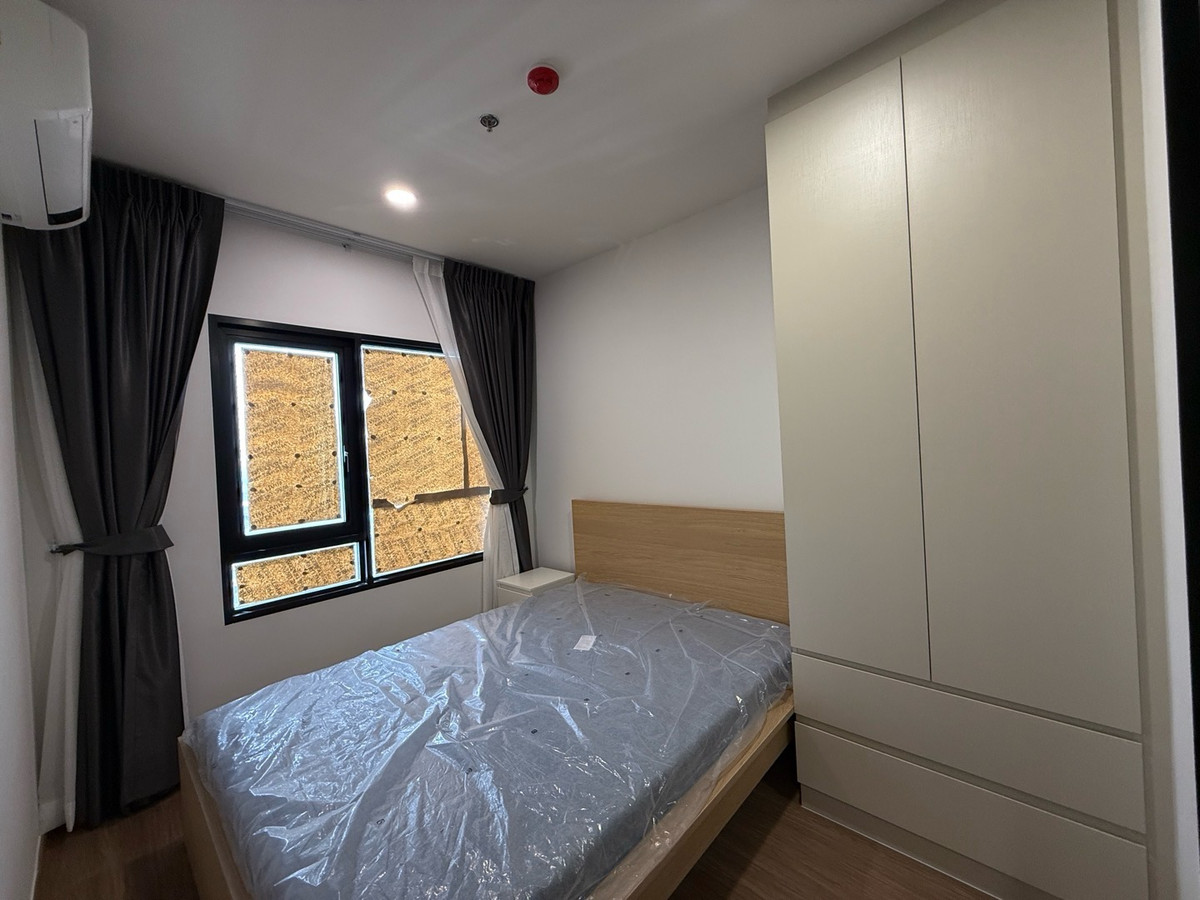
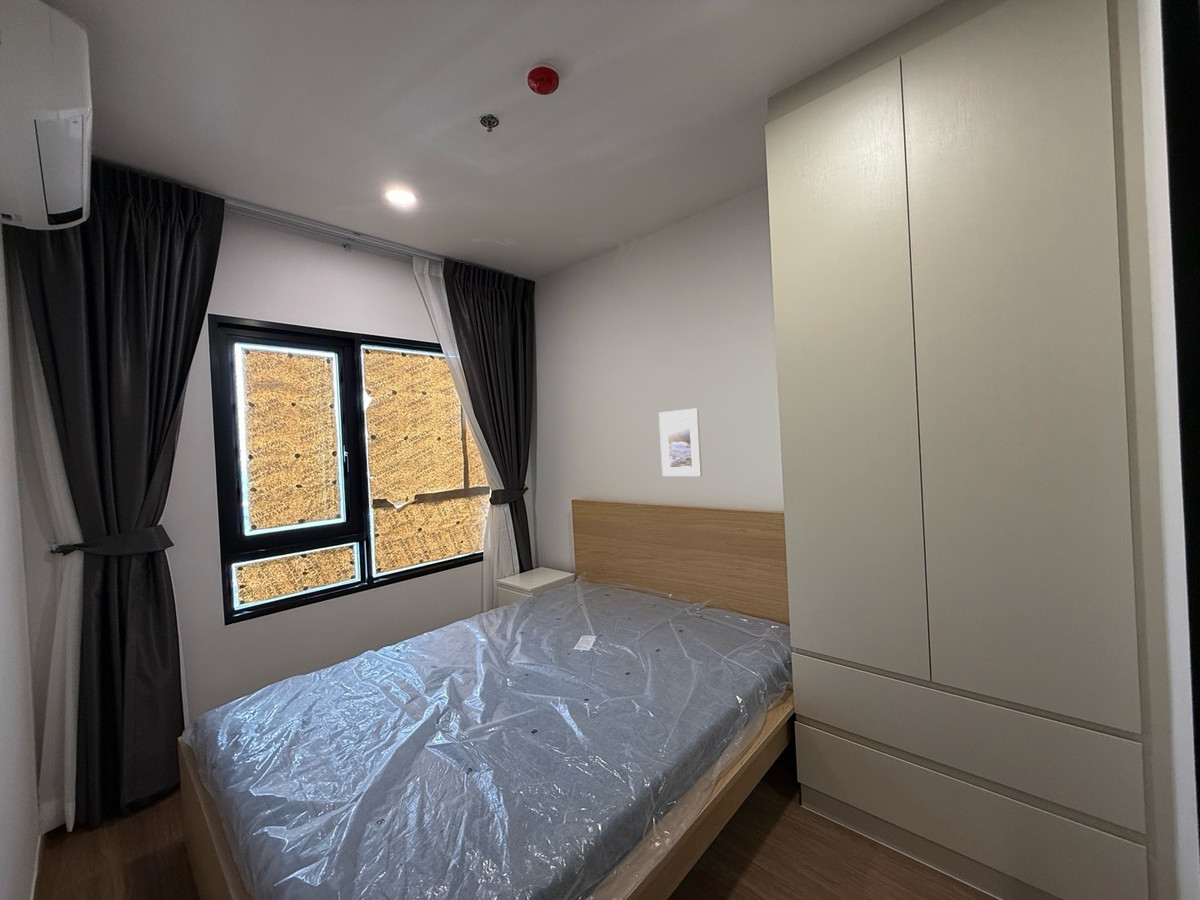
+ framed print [658,407,703,477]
